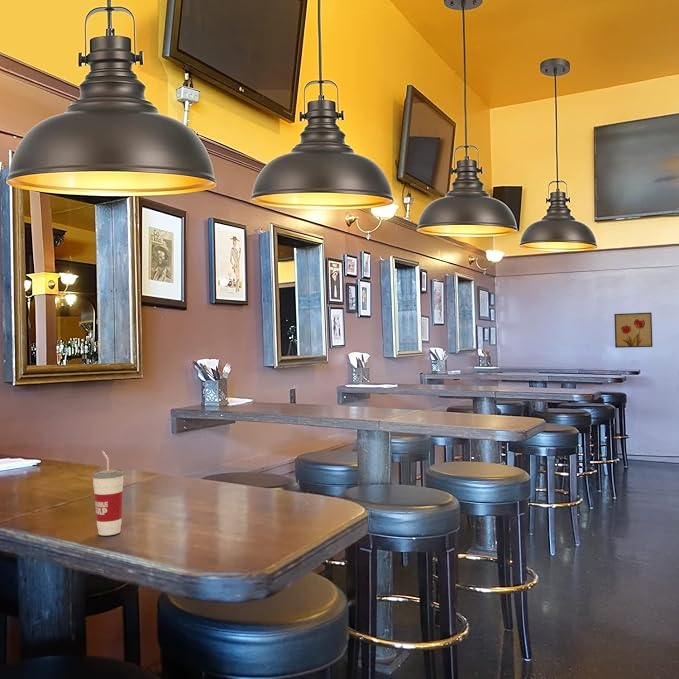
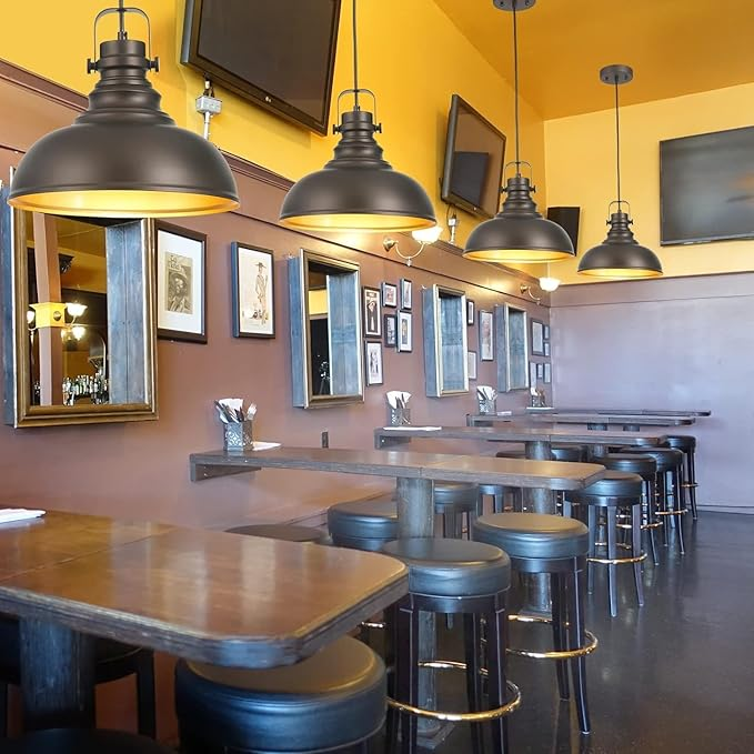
- cup [91,450,125,536]
- wall art [613,312,654,349]
